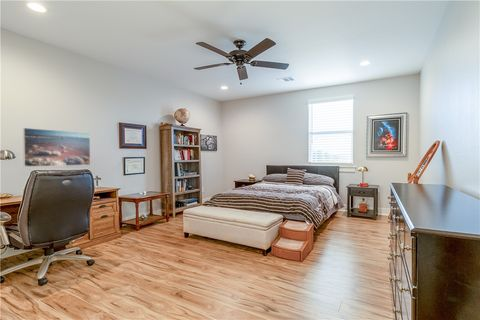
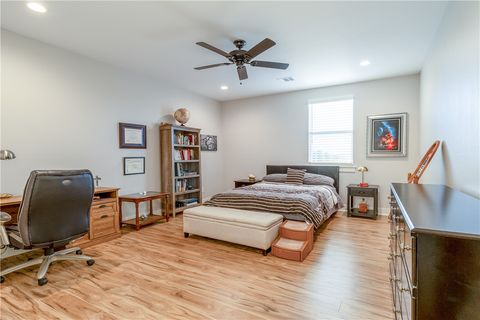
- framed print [22,127,91,168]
